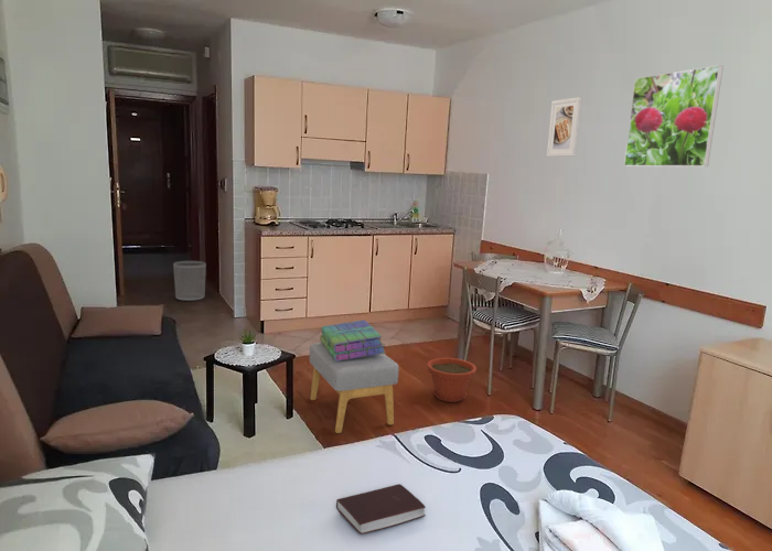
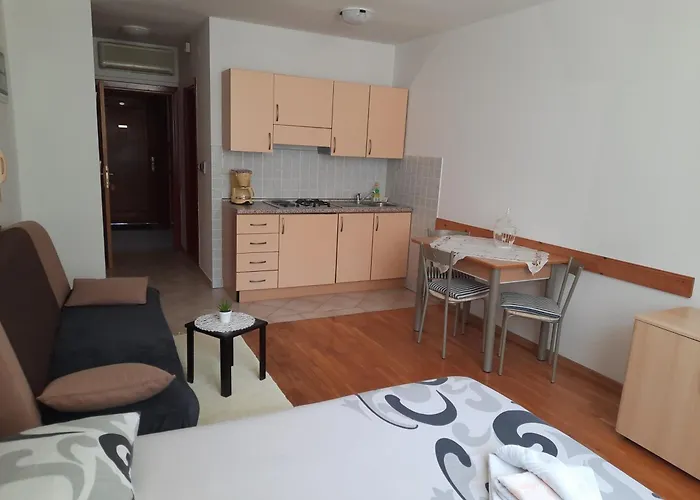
- footstool [309,342,399,434]
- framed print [623,64,725,168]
- plant pot [426,357,478,403]
- waste bin [172,260,207,302]
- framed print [546,96,583,158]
- stack of books [319,318,386,361]
- book [335,483,427,536]
